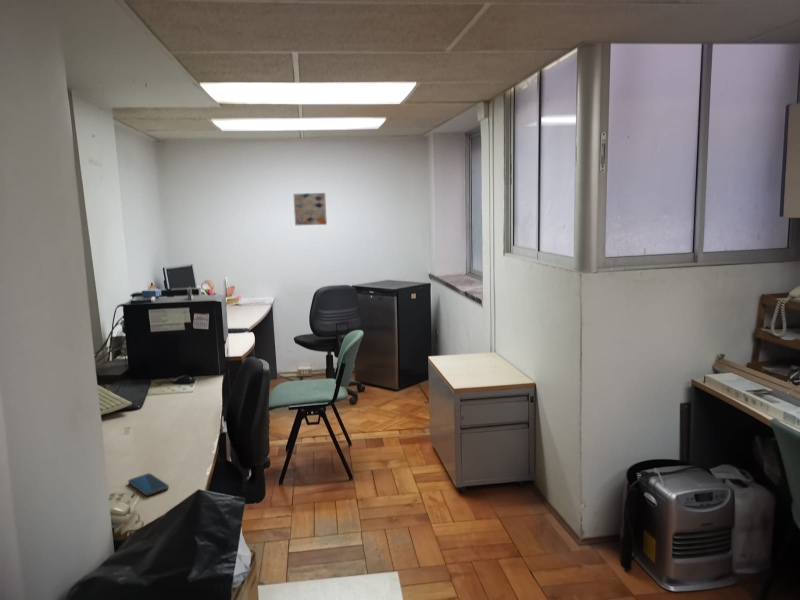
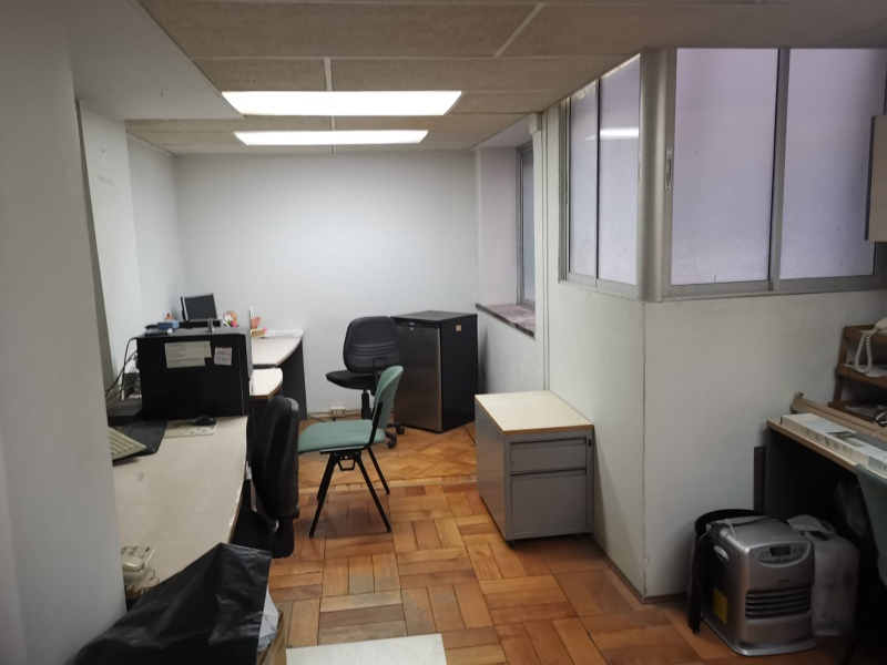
- smartphone [127,472,170,497]
- wall art [293,192,328,226]
